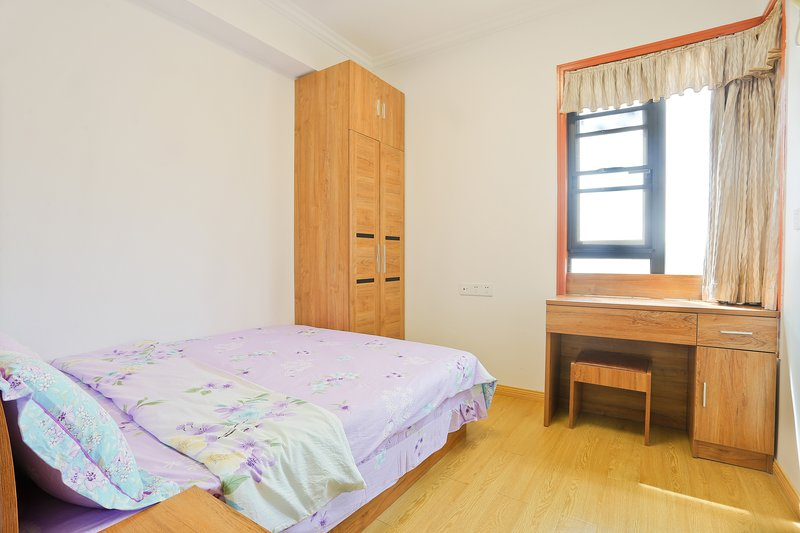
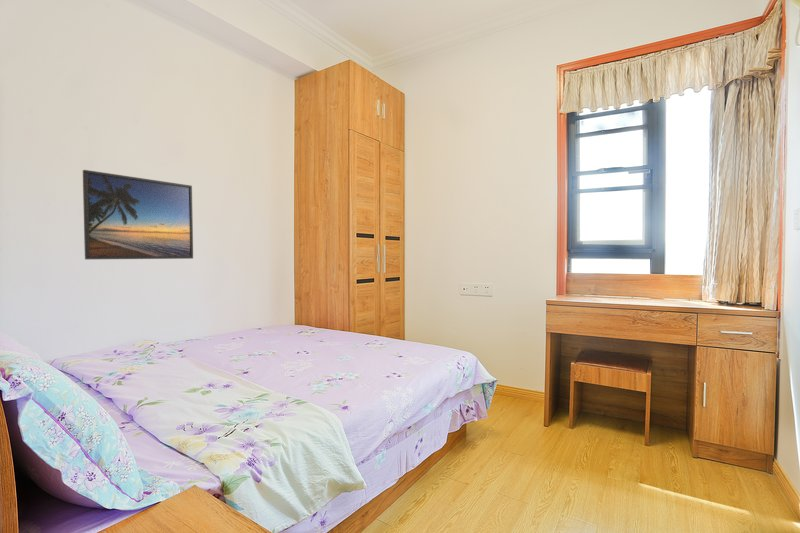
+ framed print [82,169,194,260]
